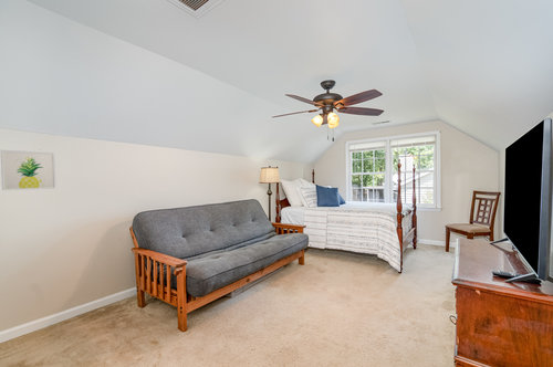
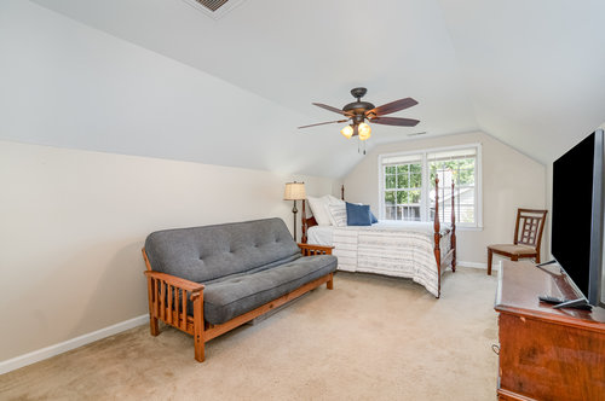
- wall art [0,149,56,191]
